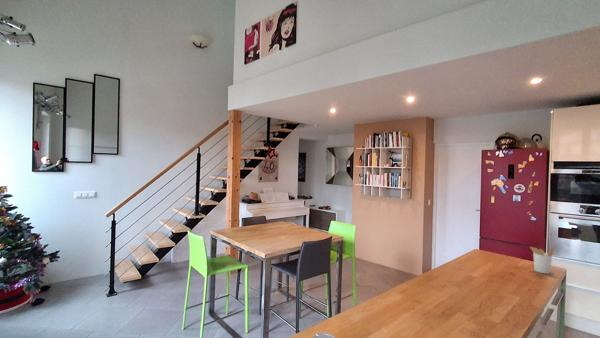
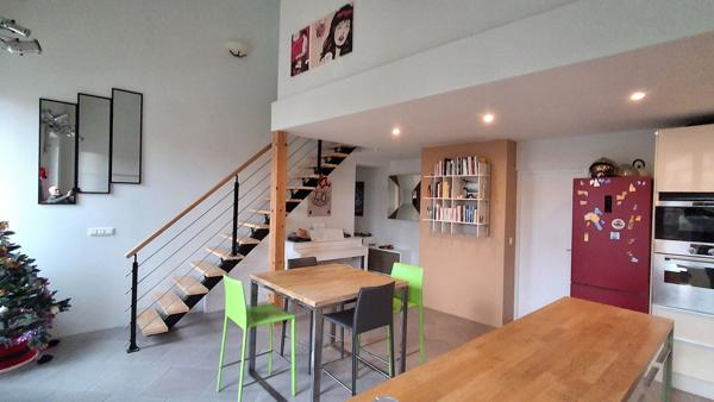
- utensil holder [529,246,555,275]
